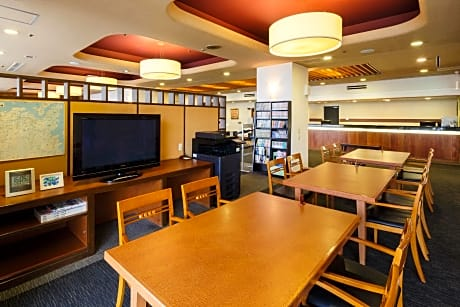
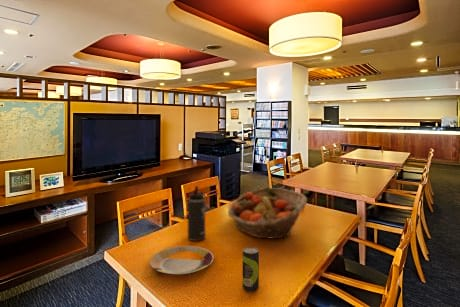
+ thermos bottle [186,185,207,242]
+ beverage can [242,246,260,293]
+ plate [149,245,215,276]
+ fruit basket [227,187,308,239]
